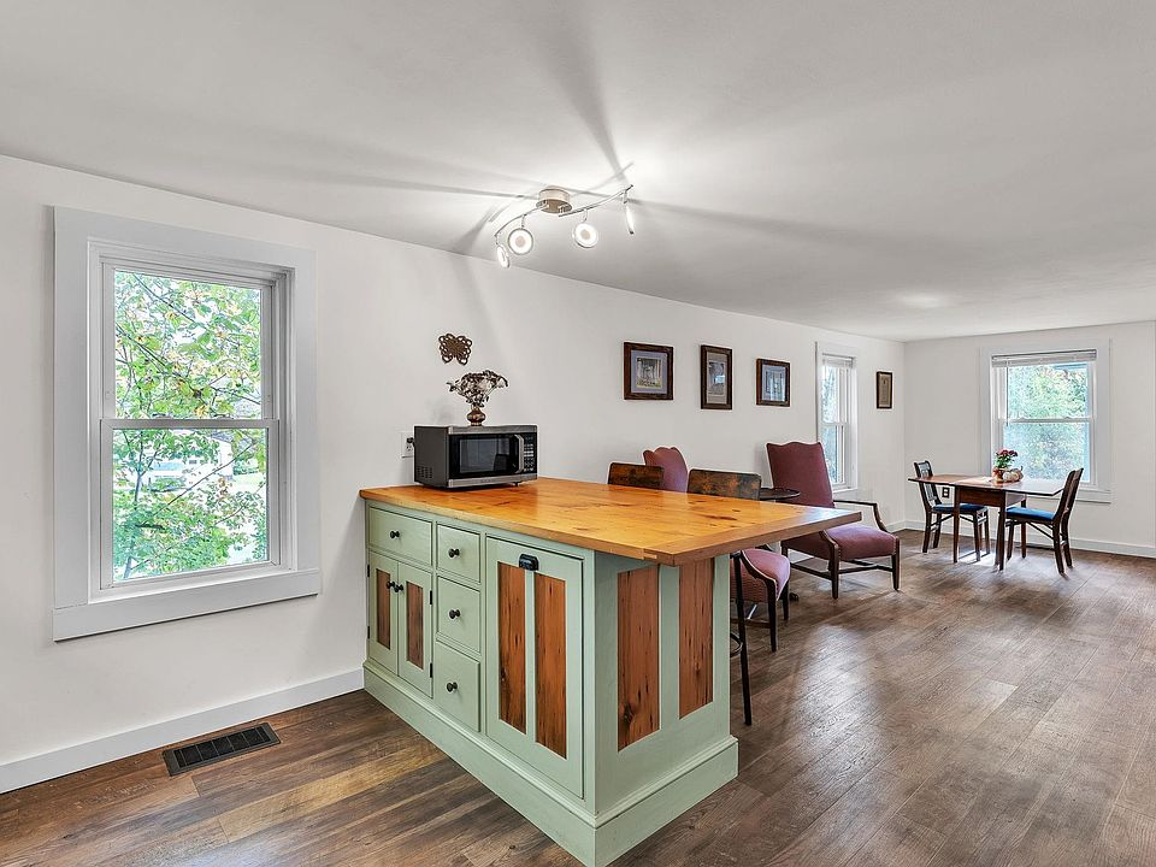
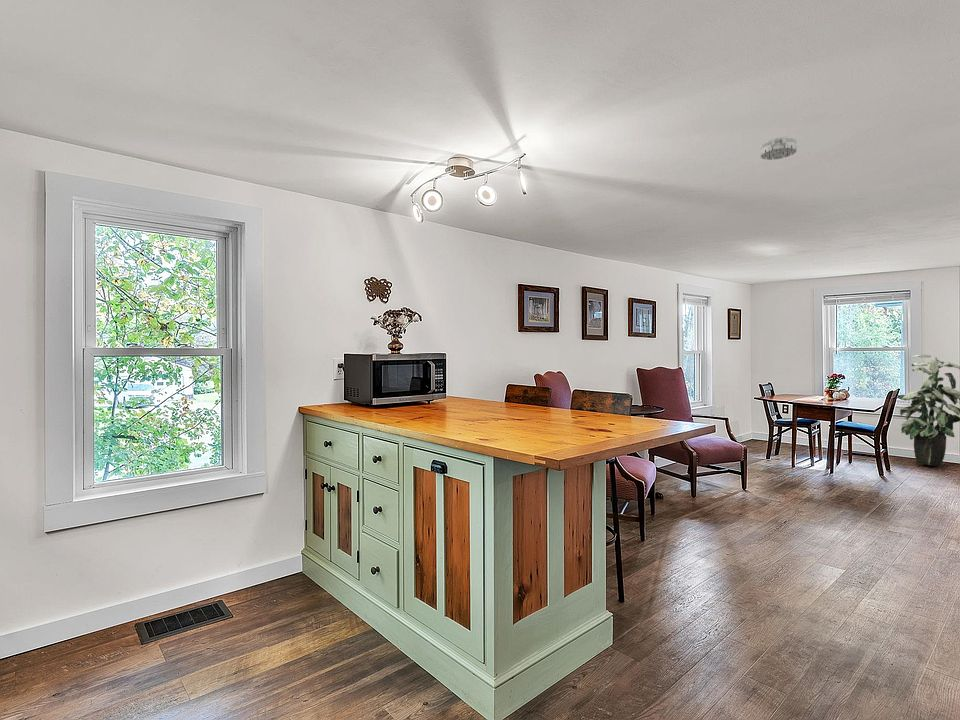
+ indoor plant [896,353,960,467]
+ smoke detector [760,136,798,161]
